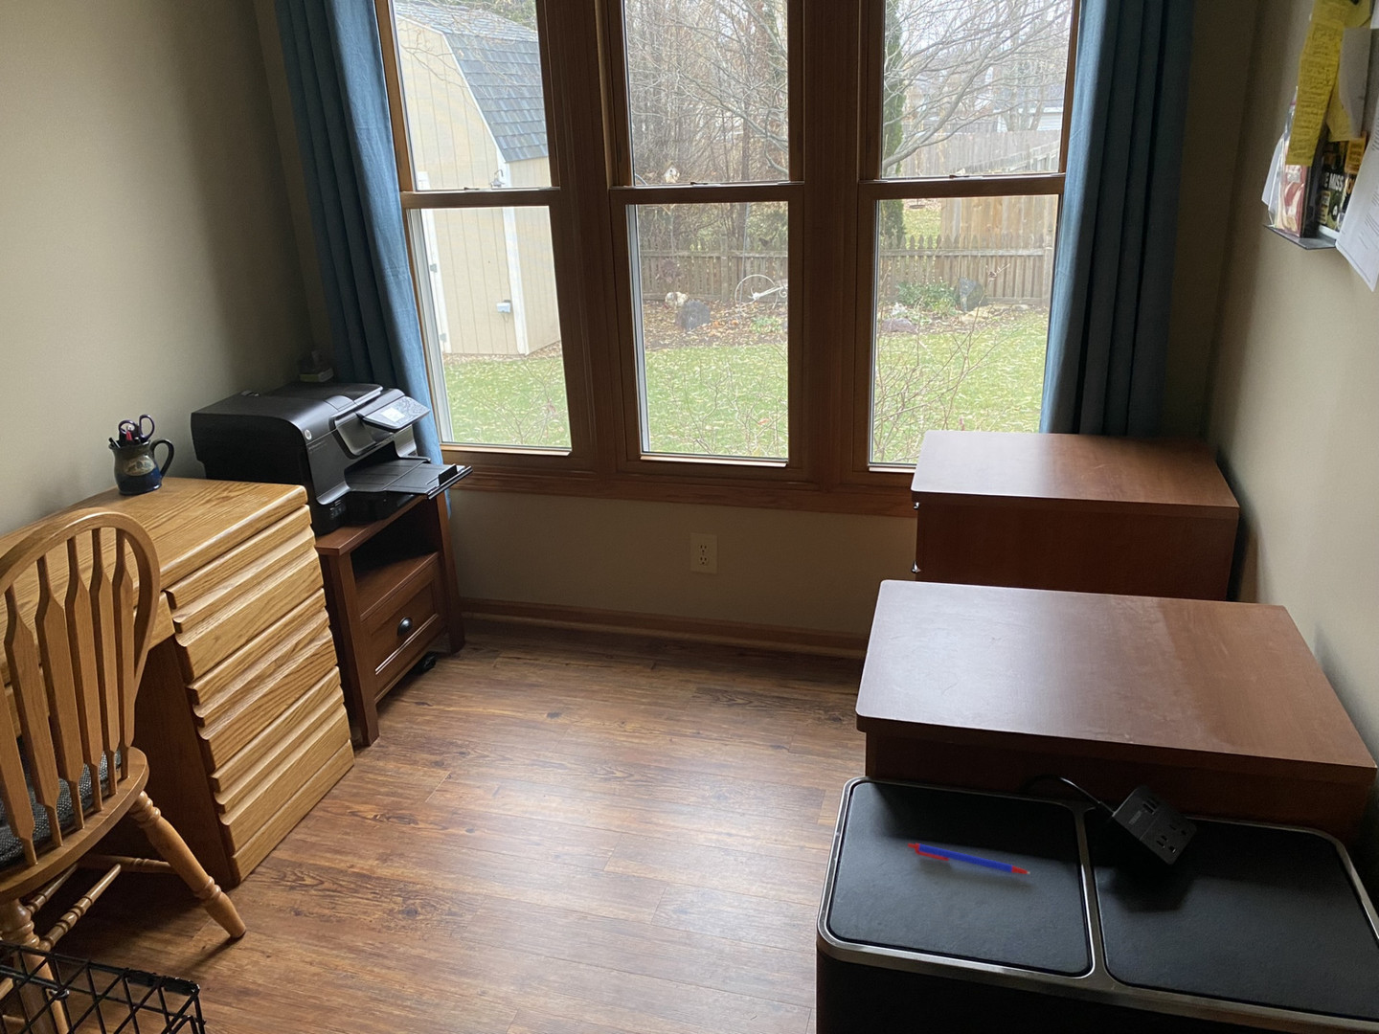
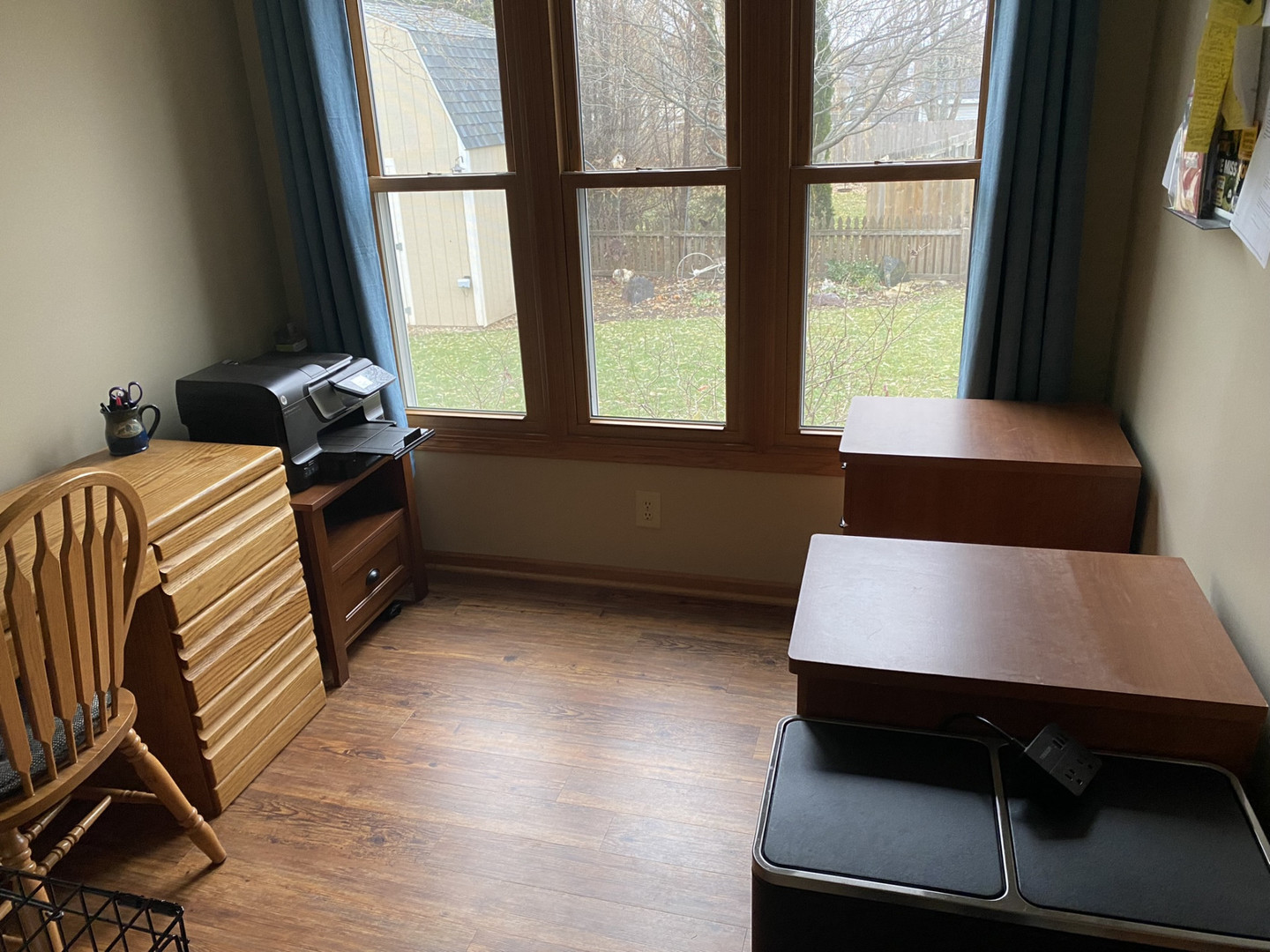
- pen [907,843,1032,875]
